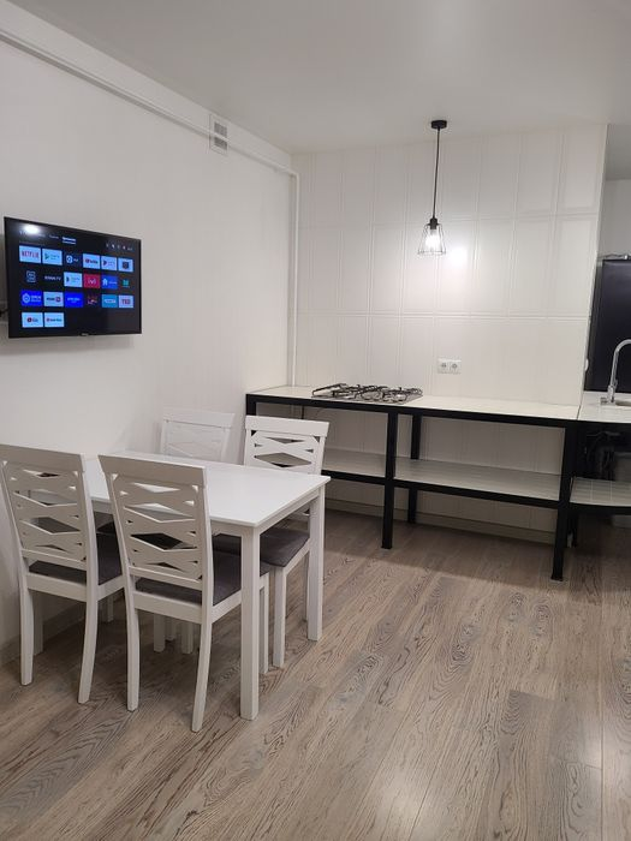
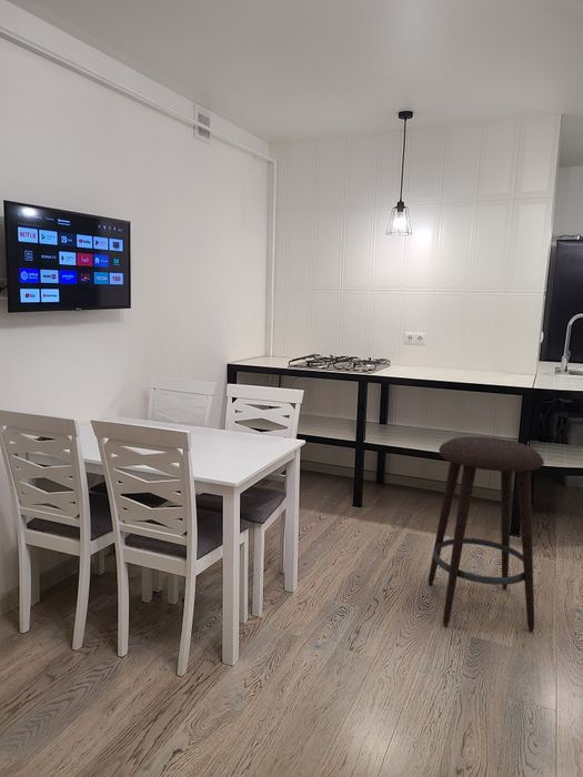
+ stool [428,436,545,633]
